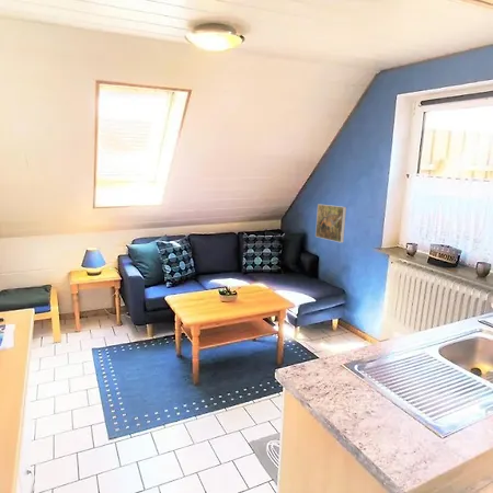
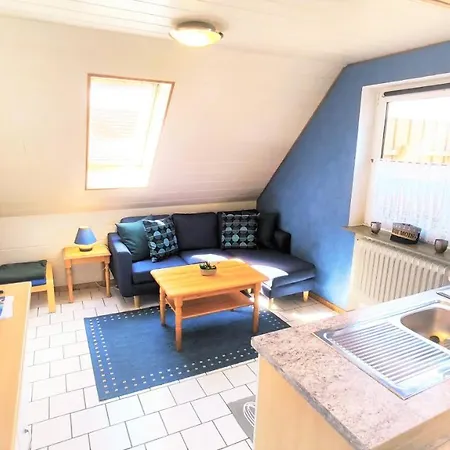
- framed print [314,203,347,243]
